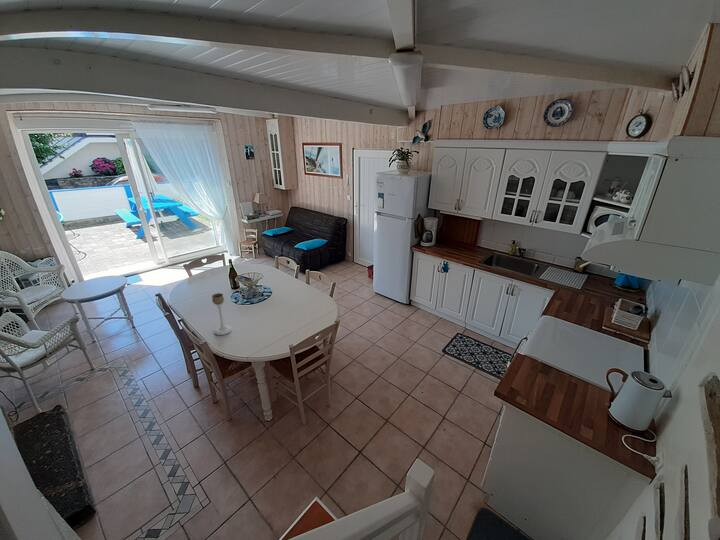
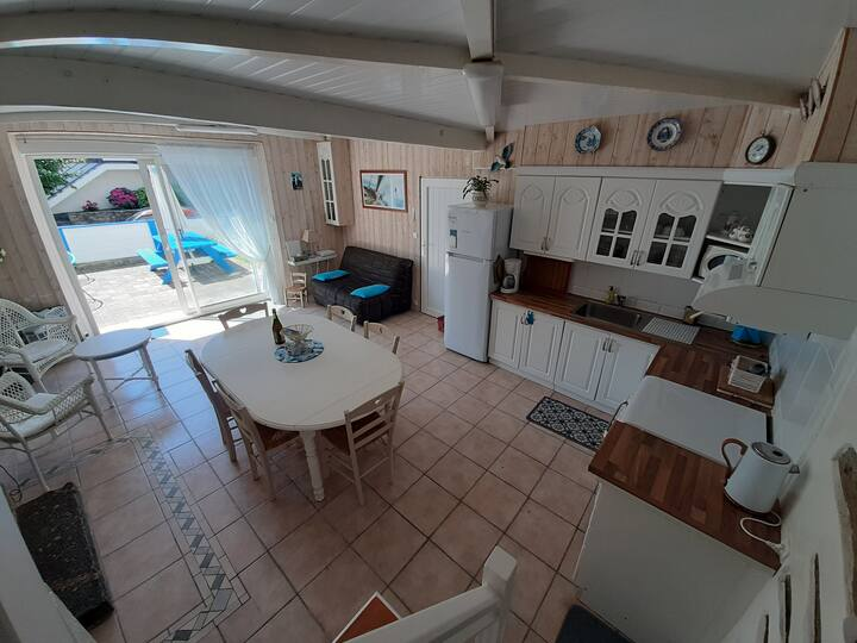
- candle holder [211,292,233,336]
